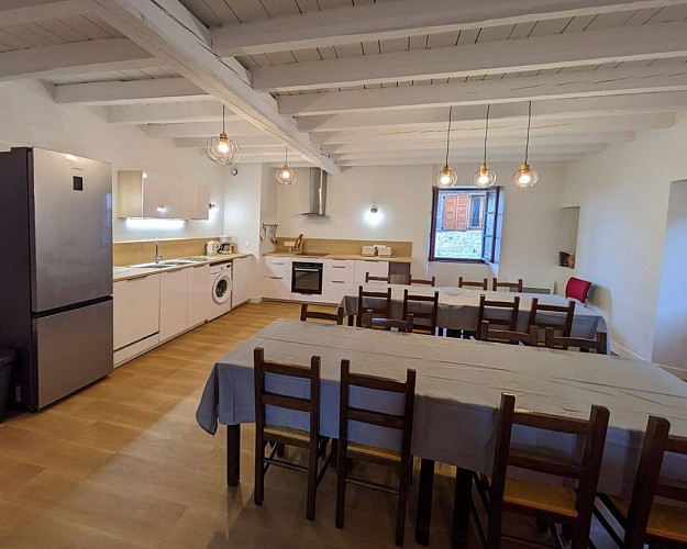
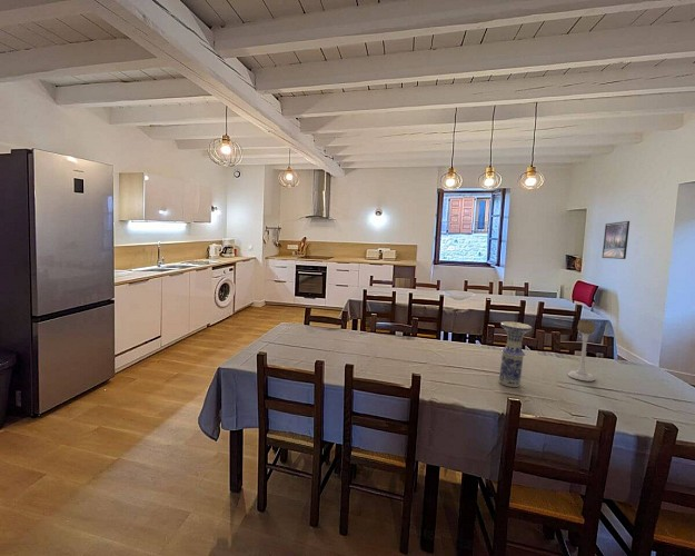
+ candle holder [567,319,596,383]
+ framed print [600,220,631,260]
+ vase [498,320,533,388]
